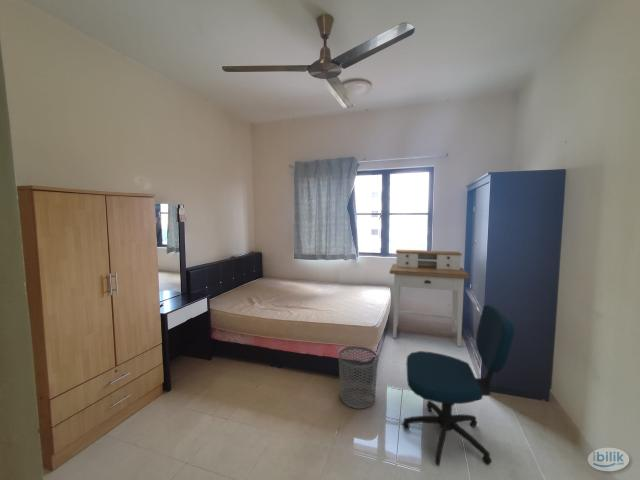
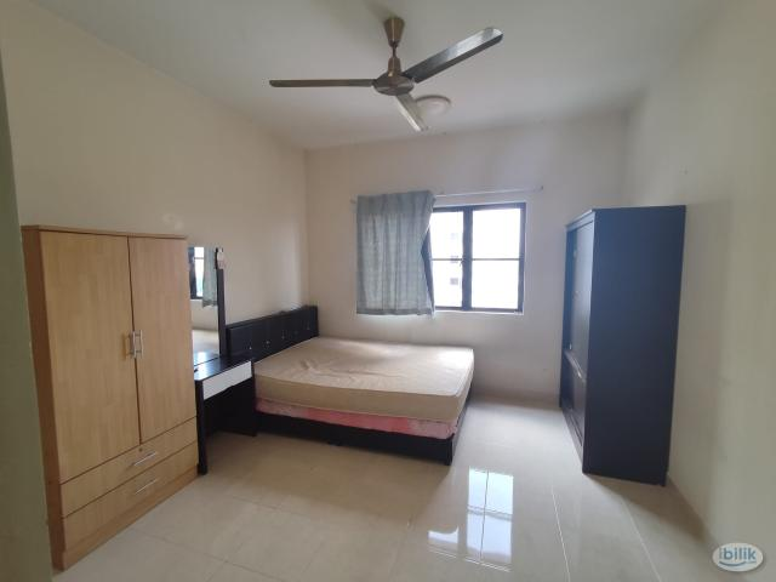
- desk [388,249,471,348]
- office chair [402,304,516,467]
- waste bin [338,345,379,410]
